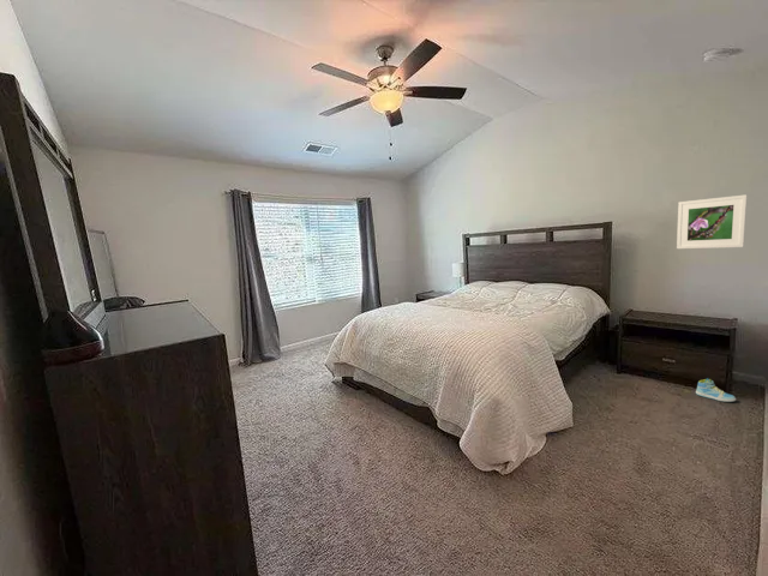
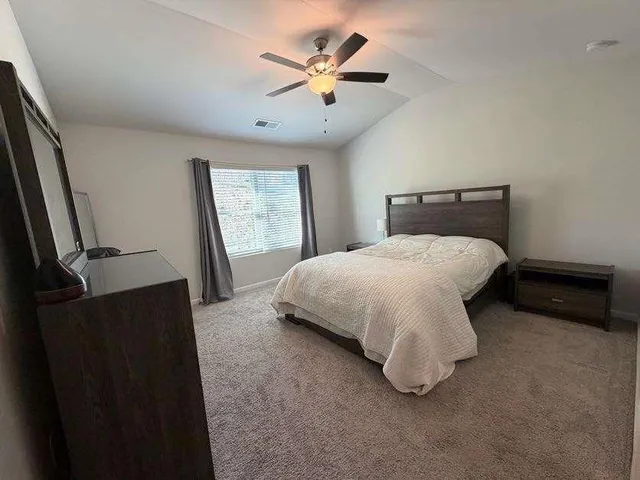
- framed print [676,193,749,250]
- sneaker [695,377,737,403]
